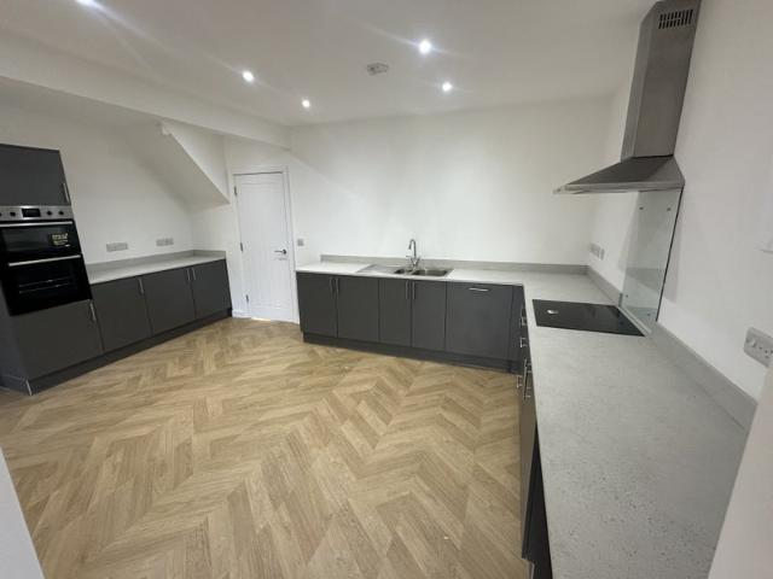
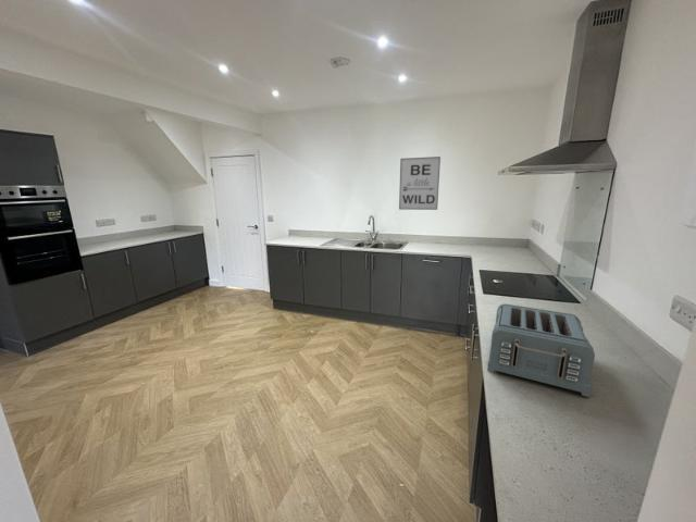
+ toaster [486,302,596,398]
+ wall art [398,156,442,211]
